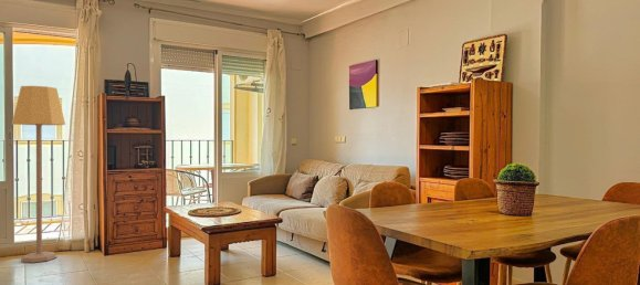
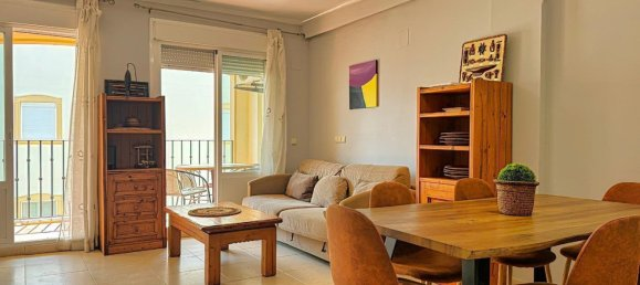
- lamp [11,85,66,264]
